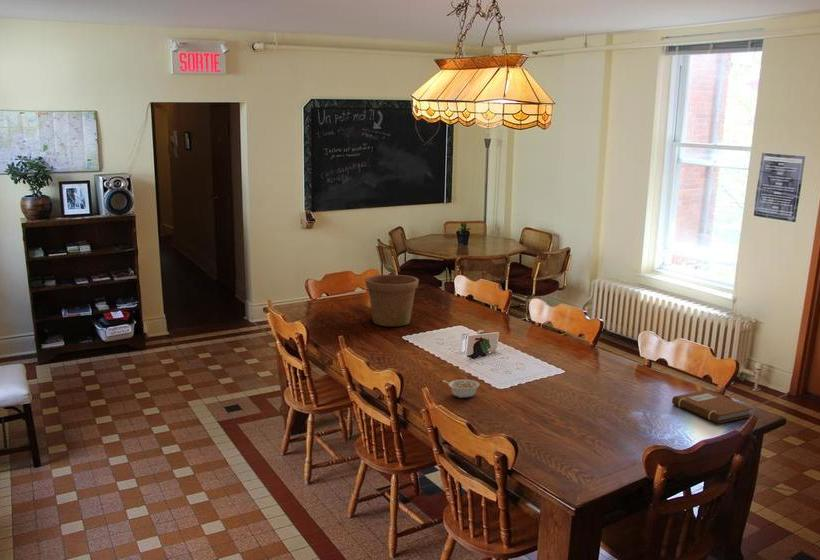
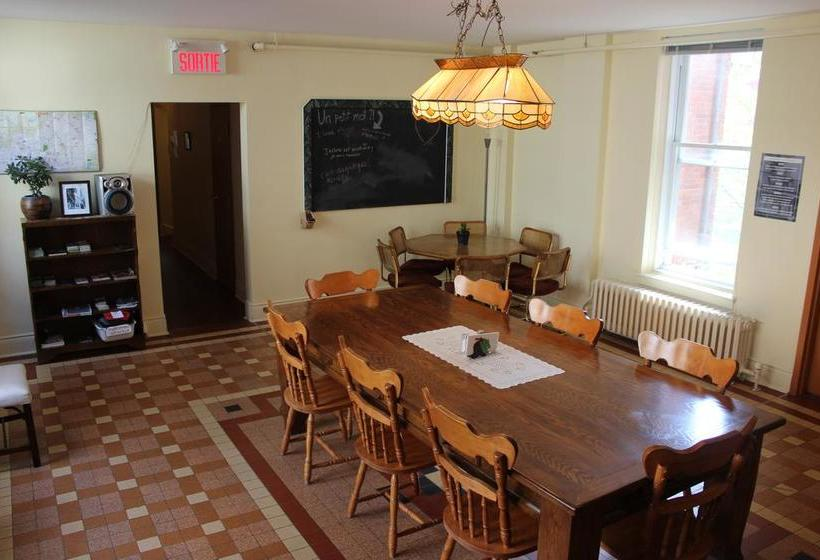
- legume [442,379,480,399]
- flower pot [364,274,420,327]
- notebook [671,389,754,424]
